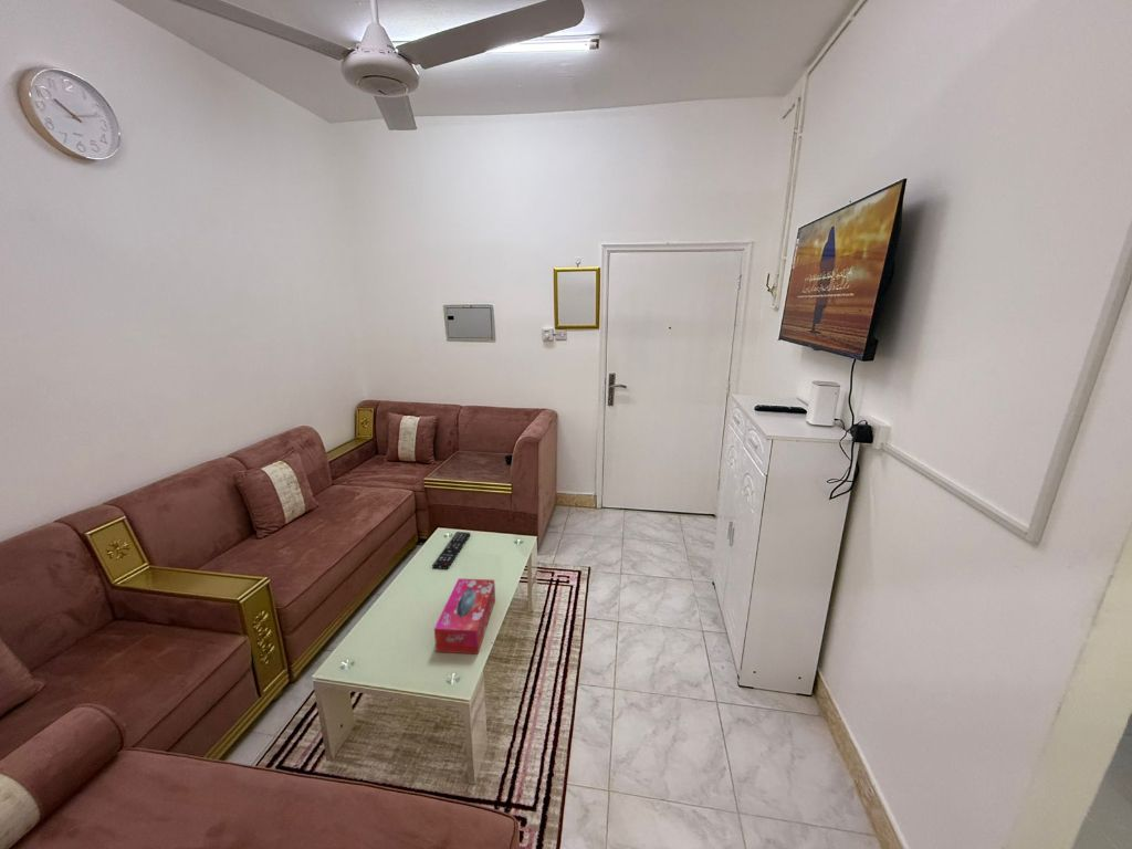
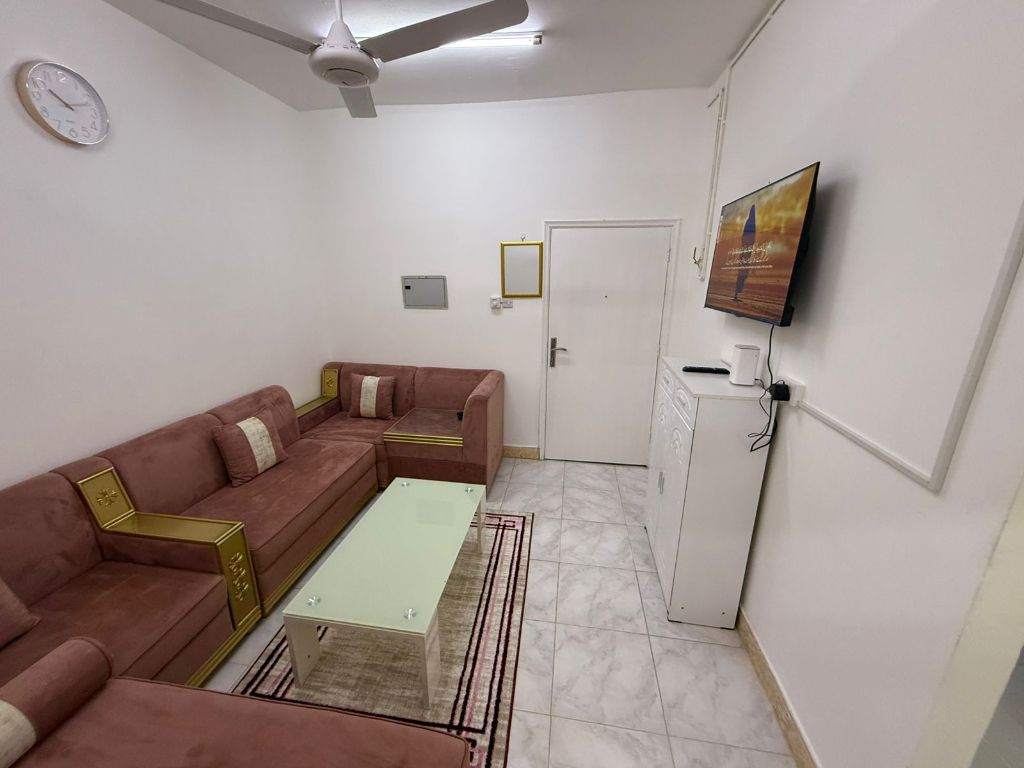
- tissue box [433,577,496,656]
- remote control [431,531,471,570]
